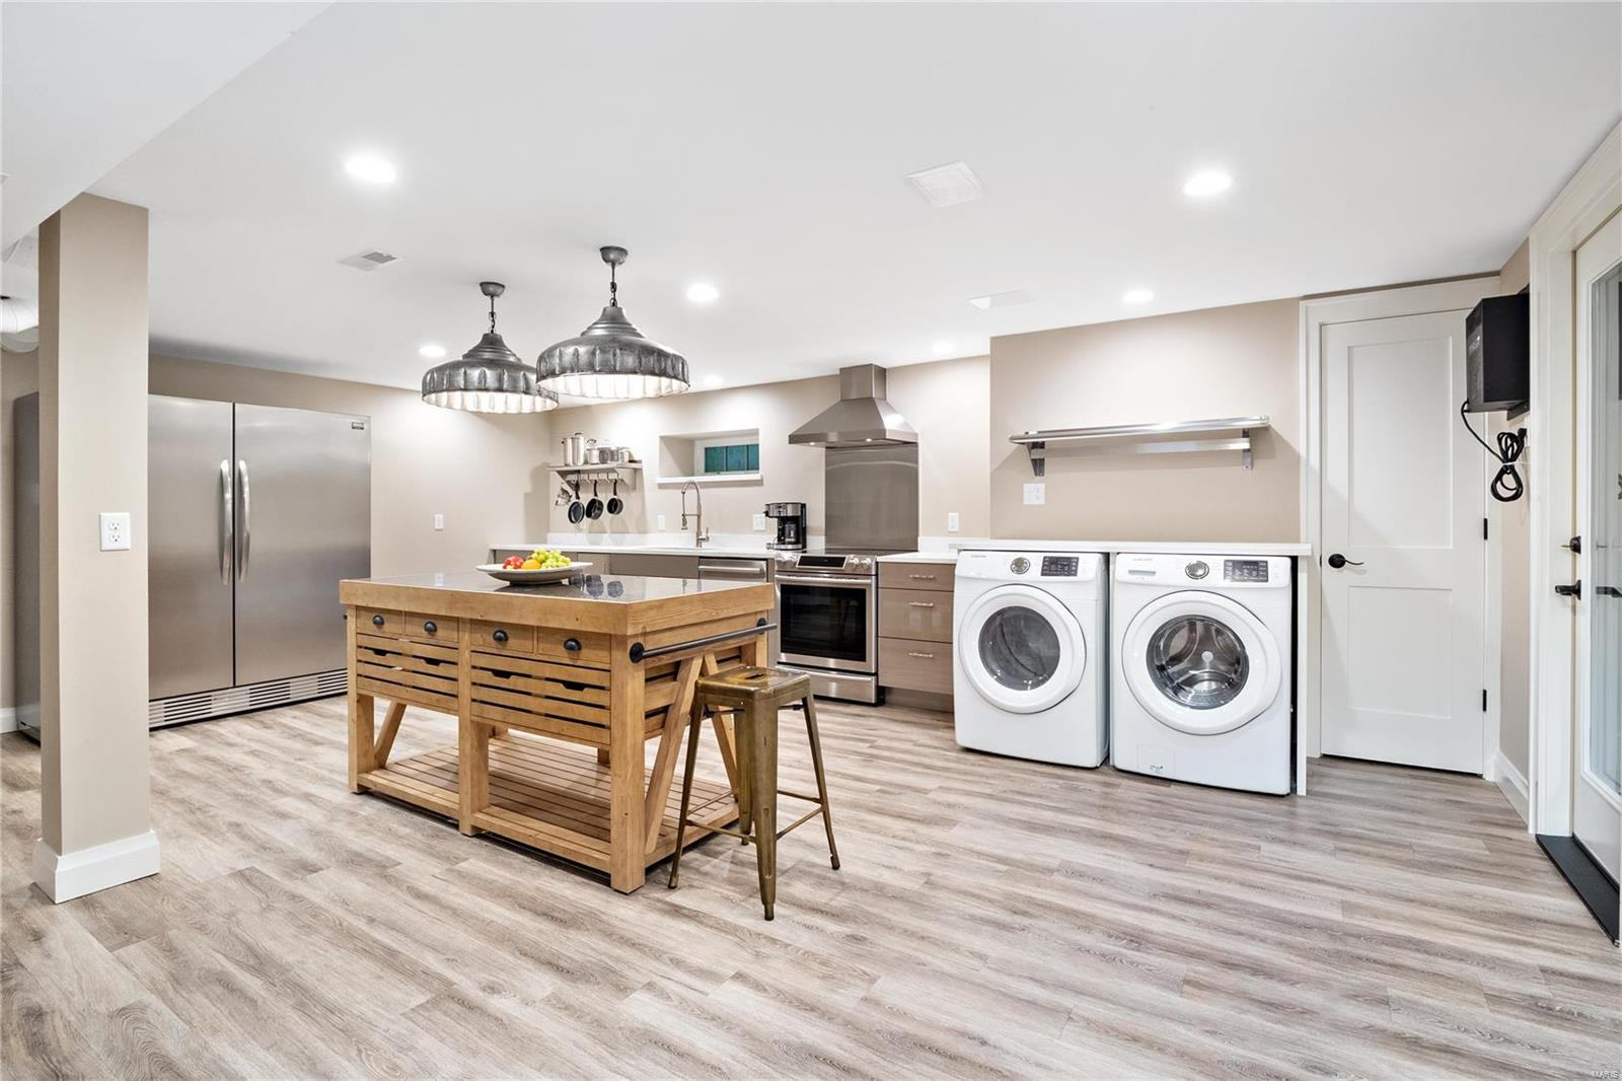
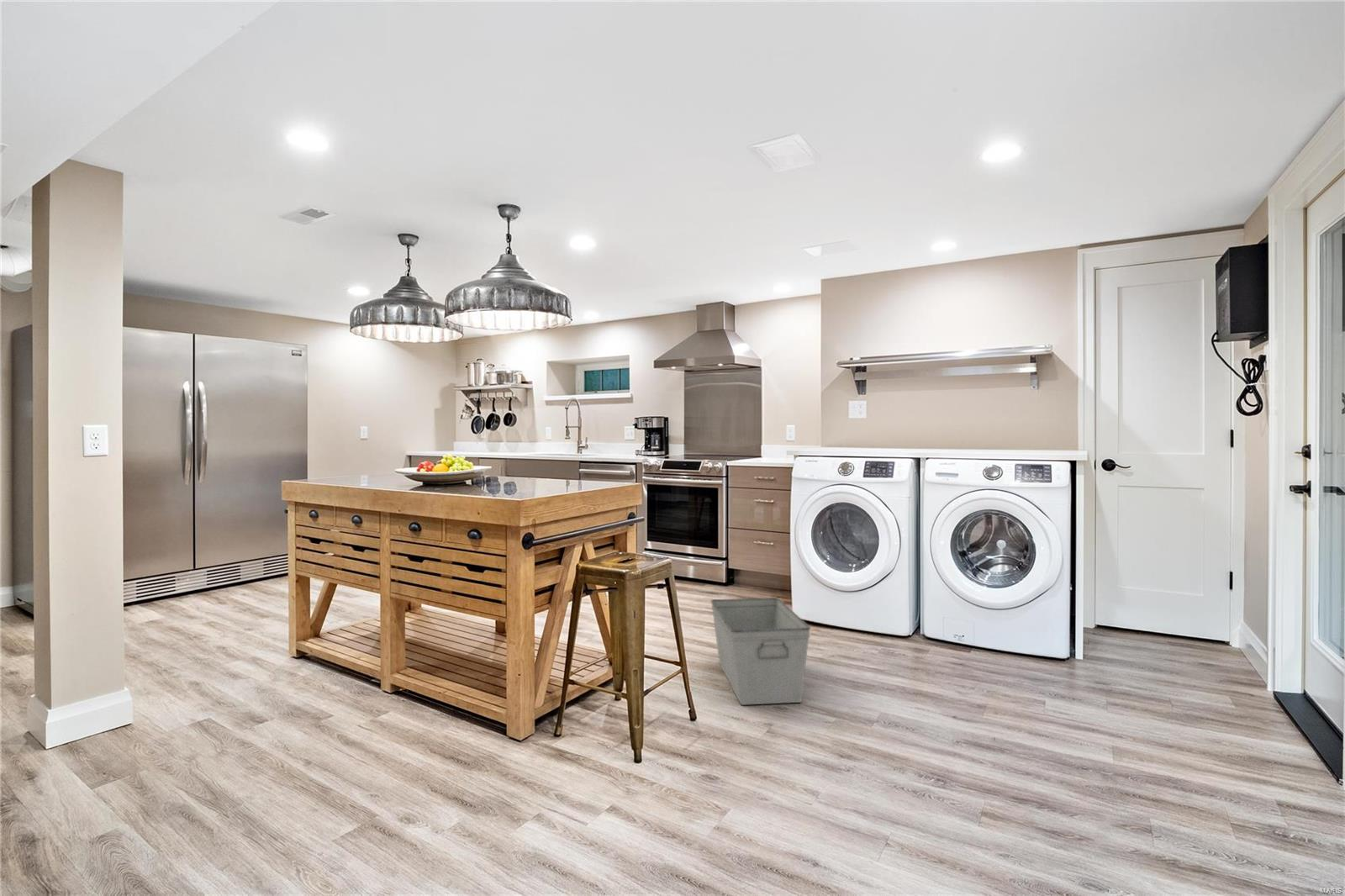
+ storage bin [709,597,811,706]
